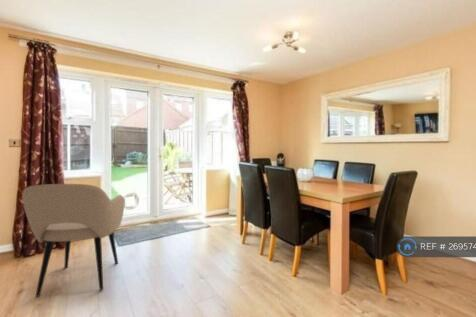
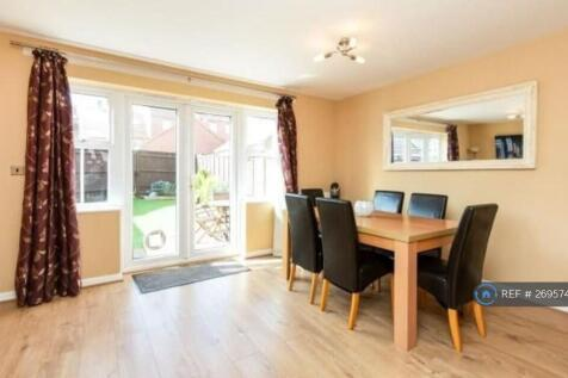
- armchair [21,183,126,298]
